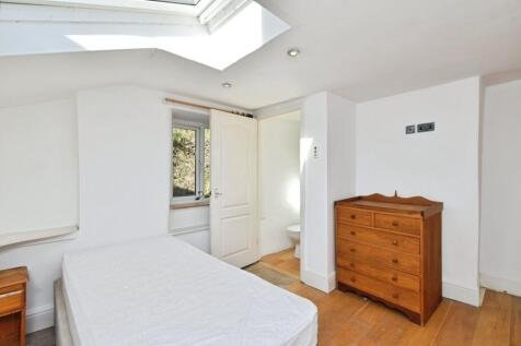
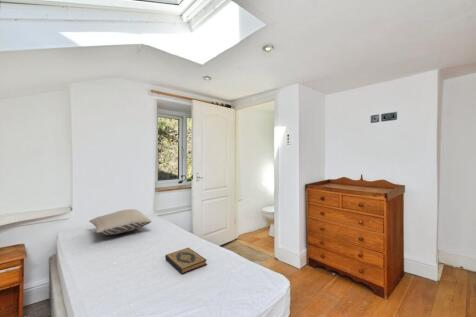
+ hardback book [164,247,208,275]
+ pillow [88,208,152,236]
